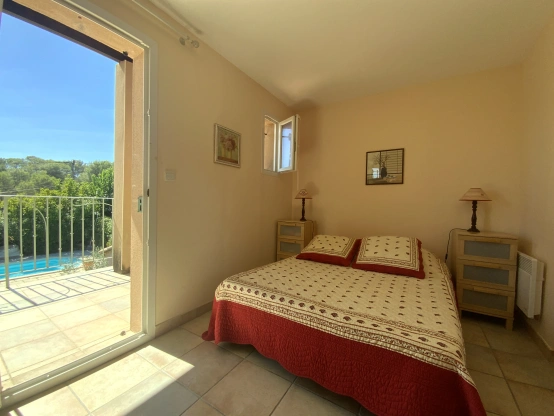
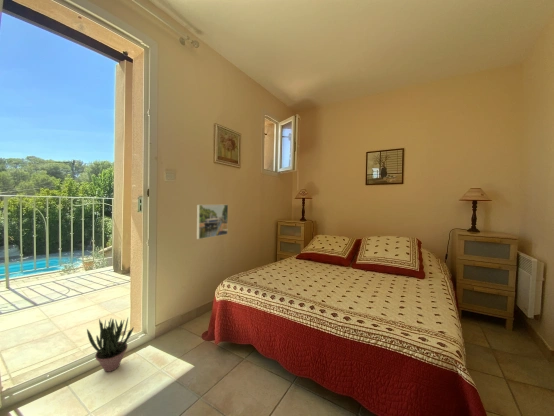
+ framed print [196,204,229,240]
+ potted plant [86,317,135,373]
